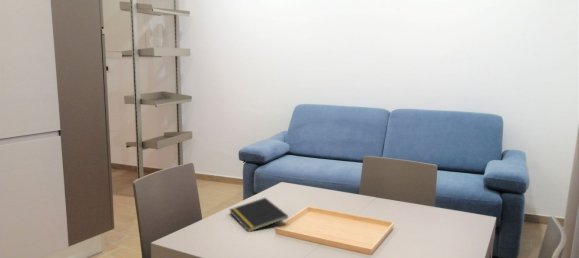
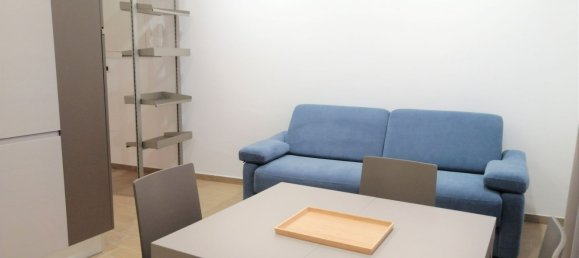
- notepad [228,197,289,233]
